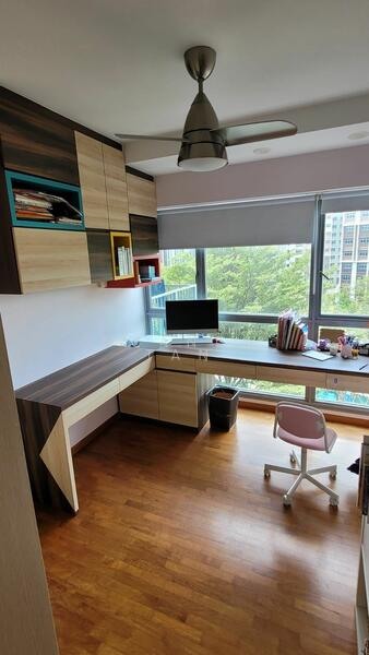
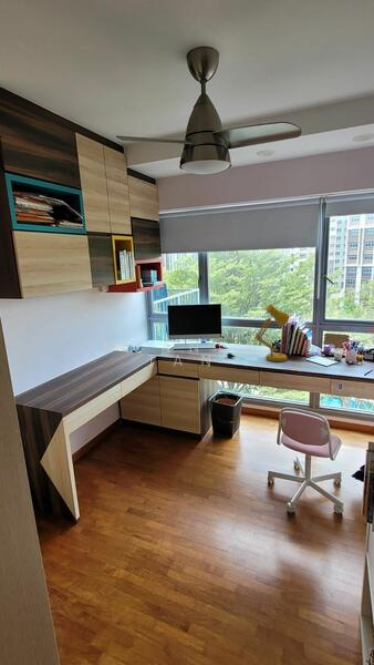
+ desk lamp [225,304,290,362]
